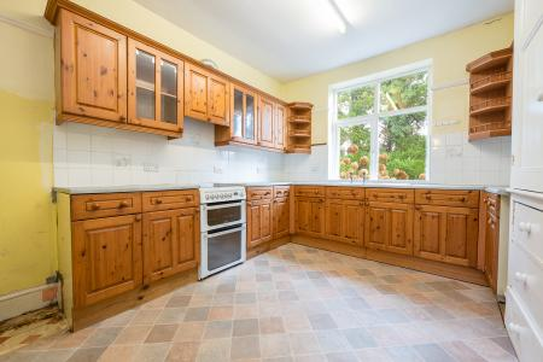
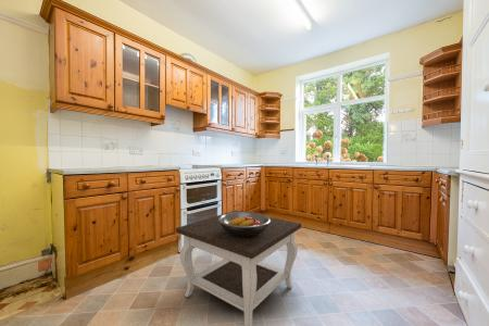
+ fruit bowl [218,211,271,237]
+ side table [175,210,302,326]
